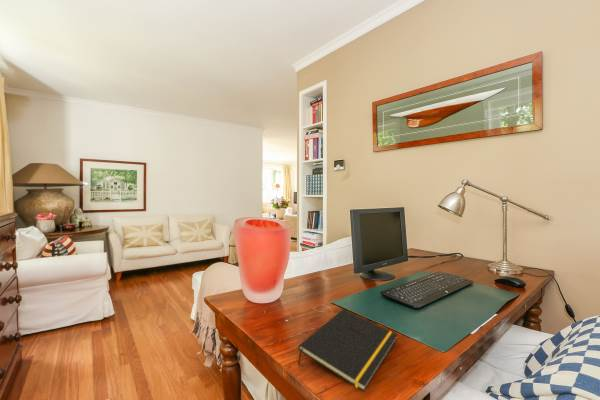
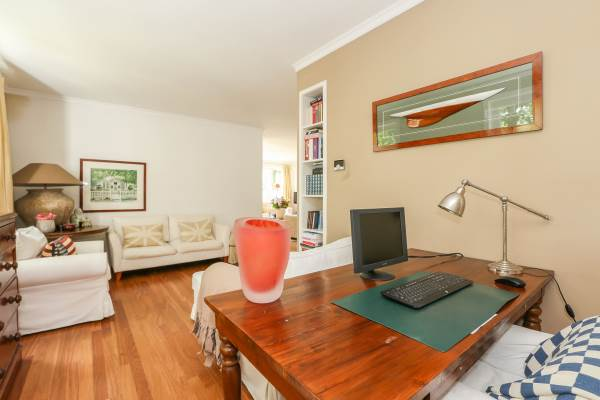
- notepad [297,308,398,393]
